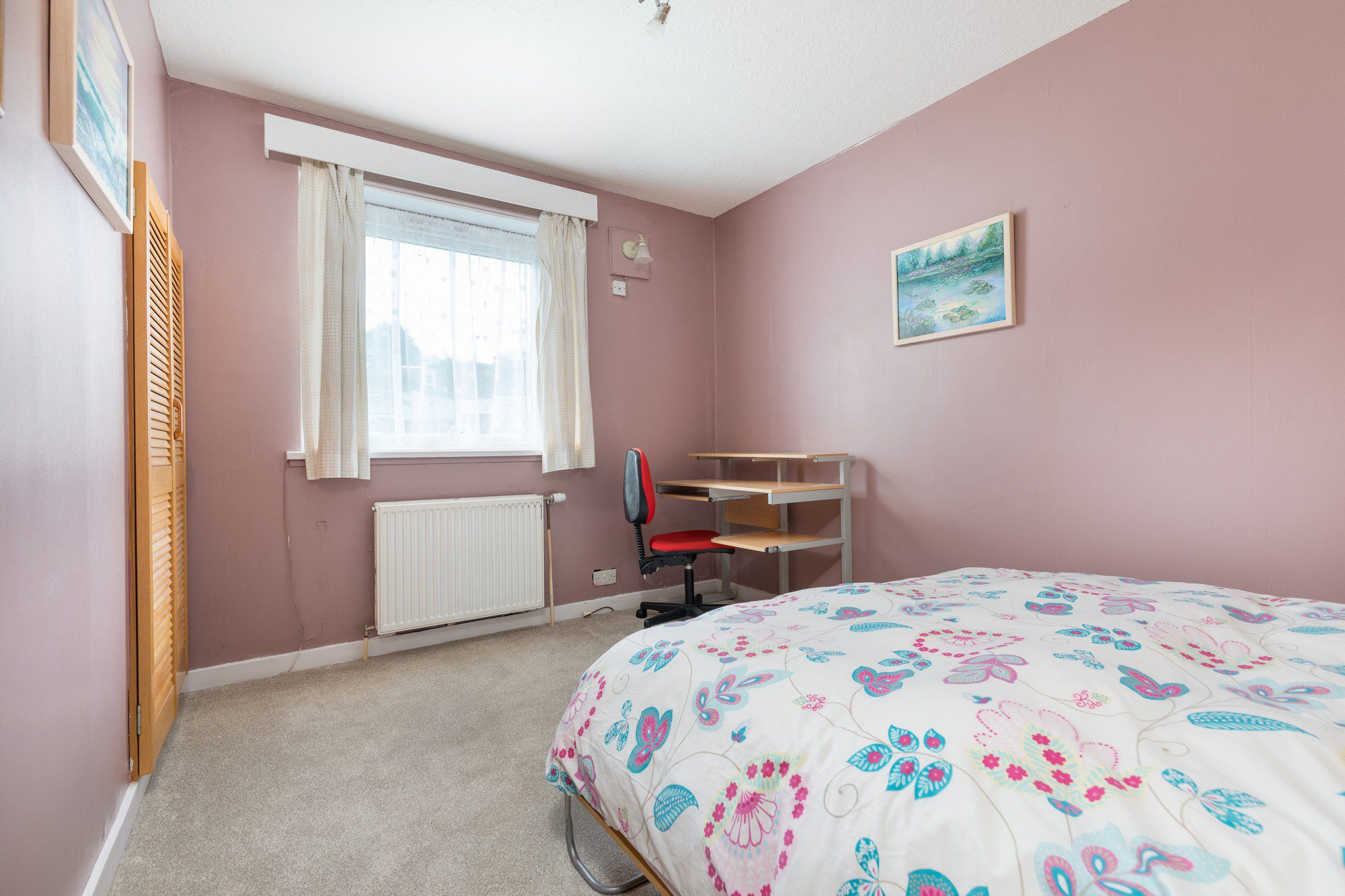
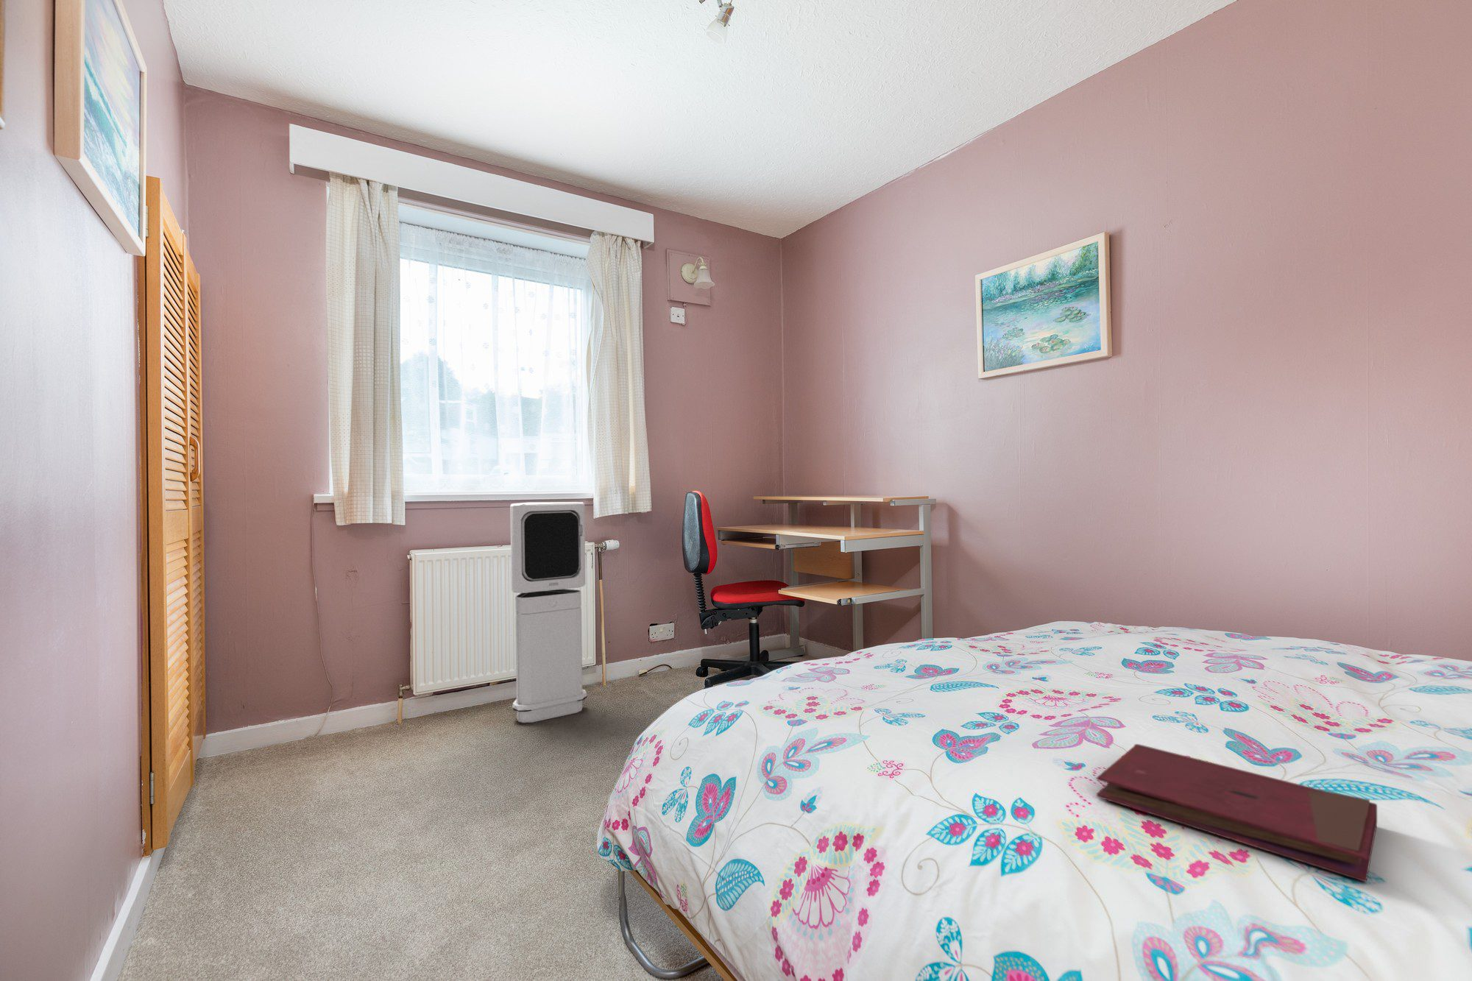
+ book [1096,743,1378,882]
+ air purifier [509,501,588,724]
